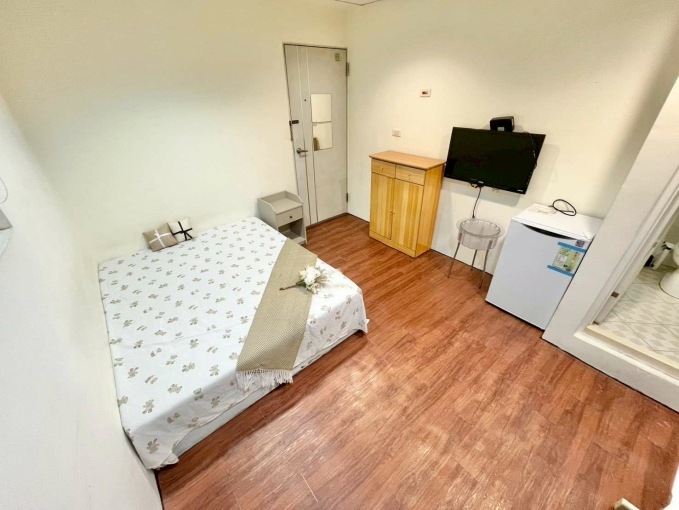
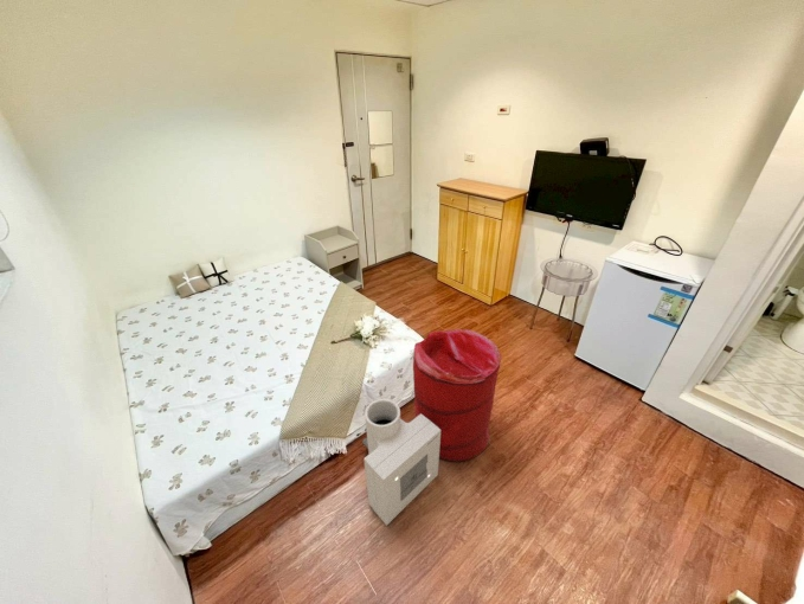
+ laundry hamper [412,328,502,463]
+ air purifier [361,398,440,527]
